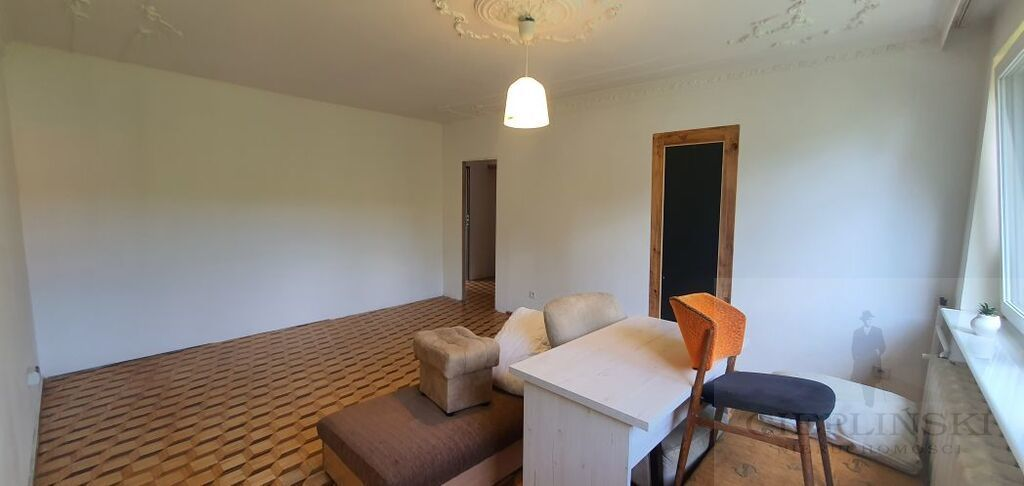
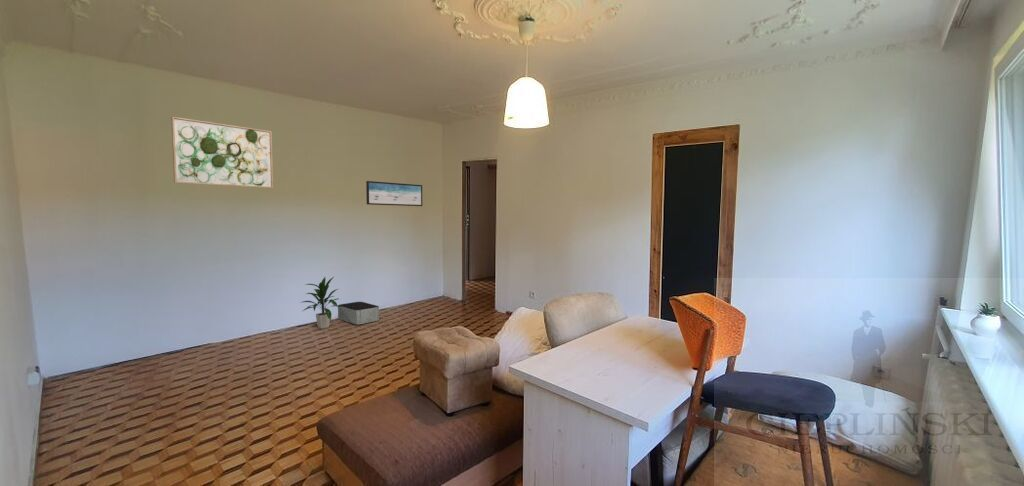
+ indoor plant [299,276,342,330]
+ wall art [365,180,423,207]
+ storage bin [337,301,380,325]
+ wall art [170,116,274,189]
